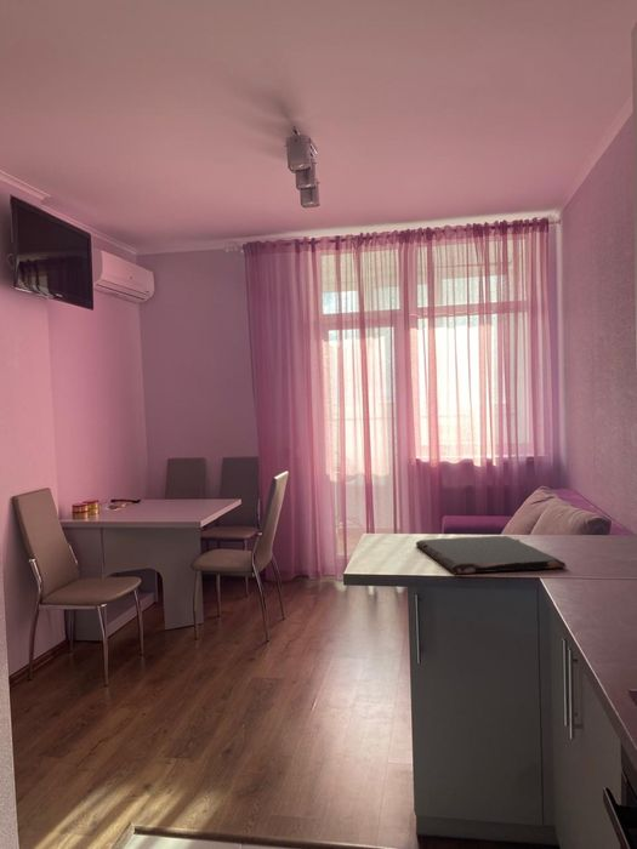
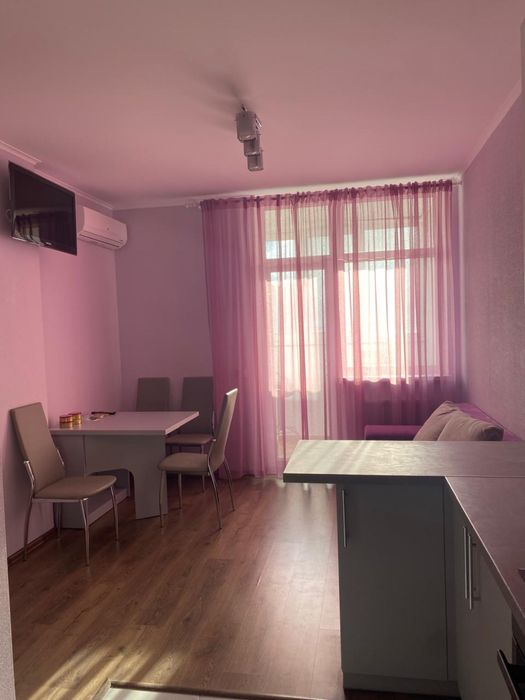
- cutting board [415,535,568,576]
